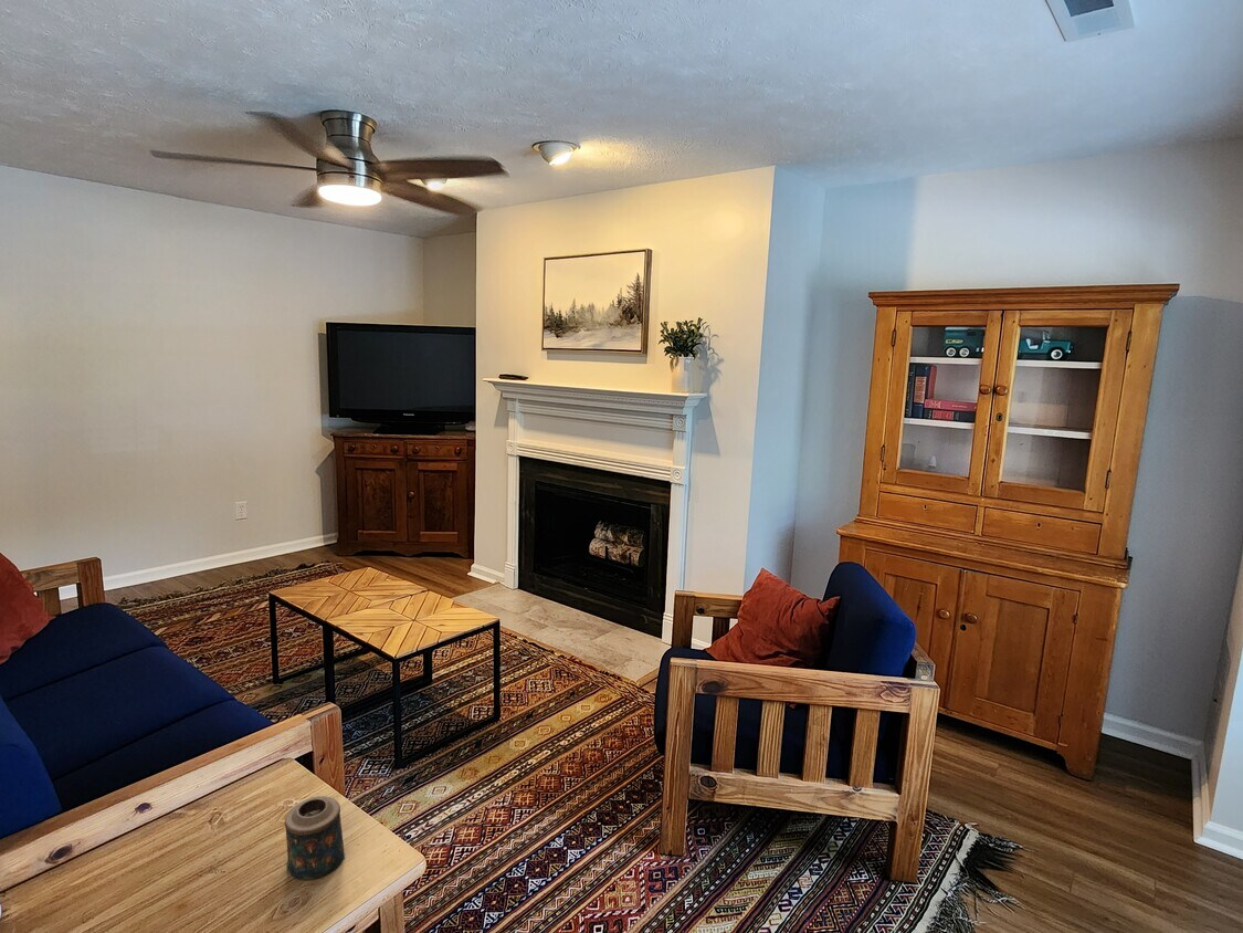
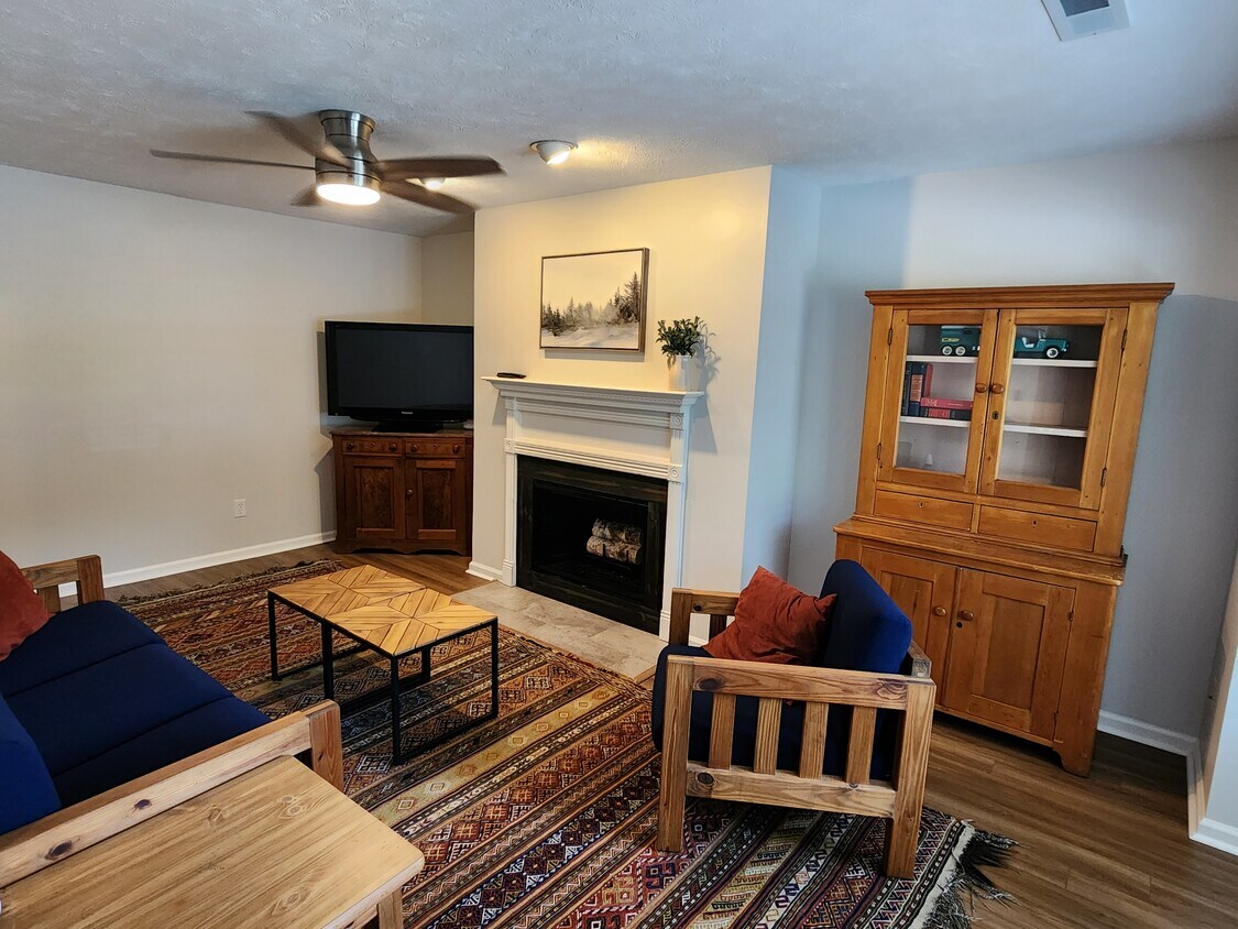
- candle [284,795,347,881]
